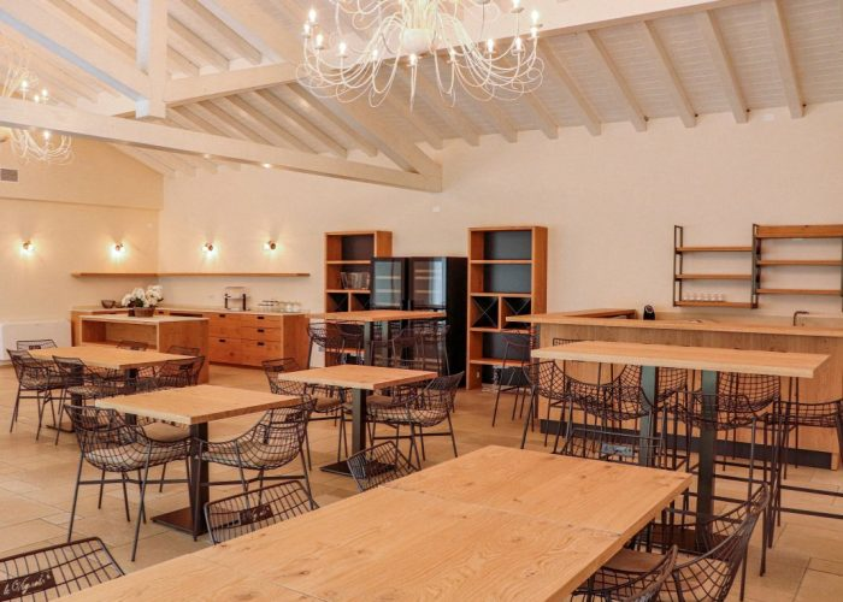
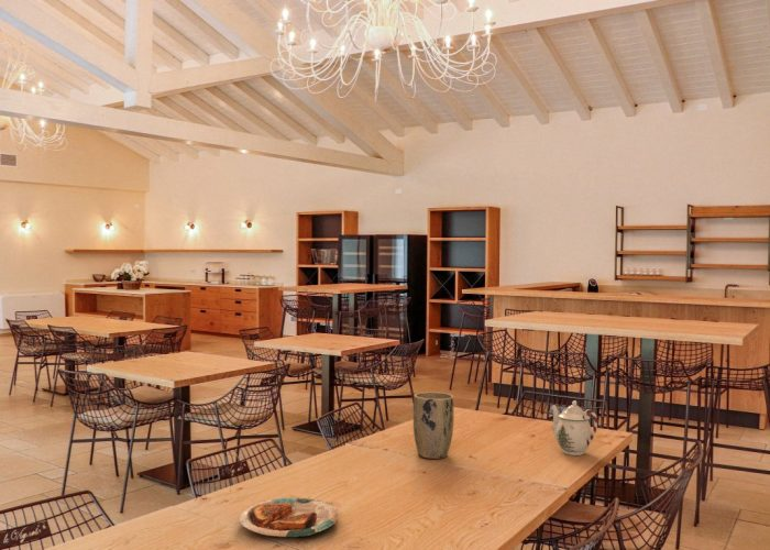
+ plant pot [413,391,455,460]
+ teapot [550,399,598,457]
+ plate [238,497,339,539]
